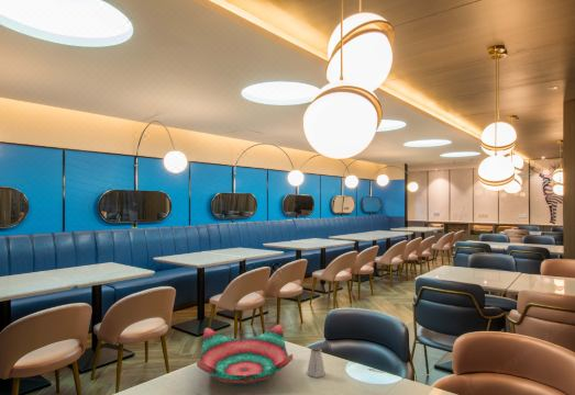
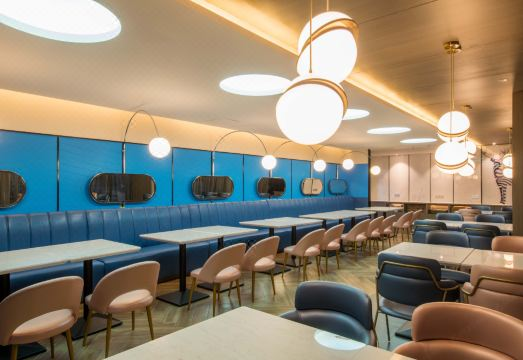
- decorative bowl [196,323,294,386]
- saltshaker [306,346,327,379]
